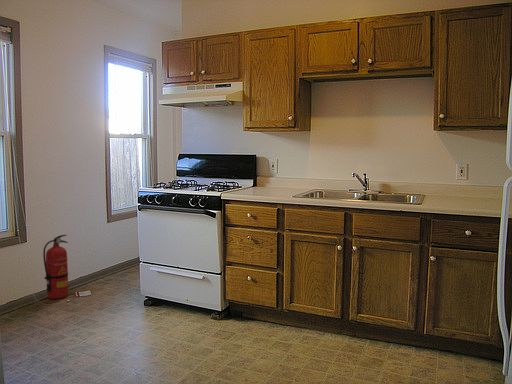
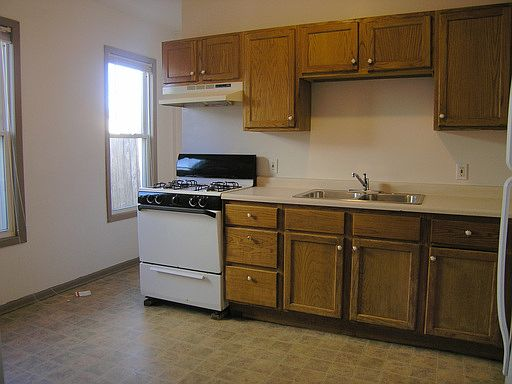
- fire extinguisher [42,234,69,300]
